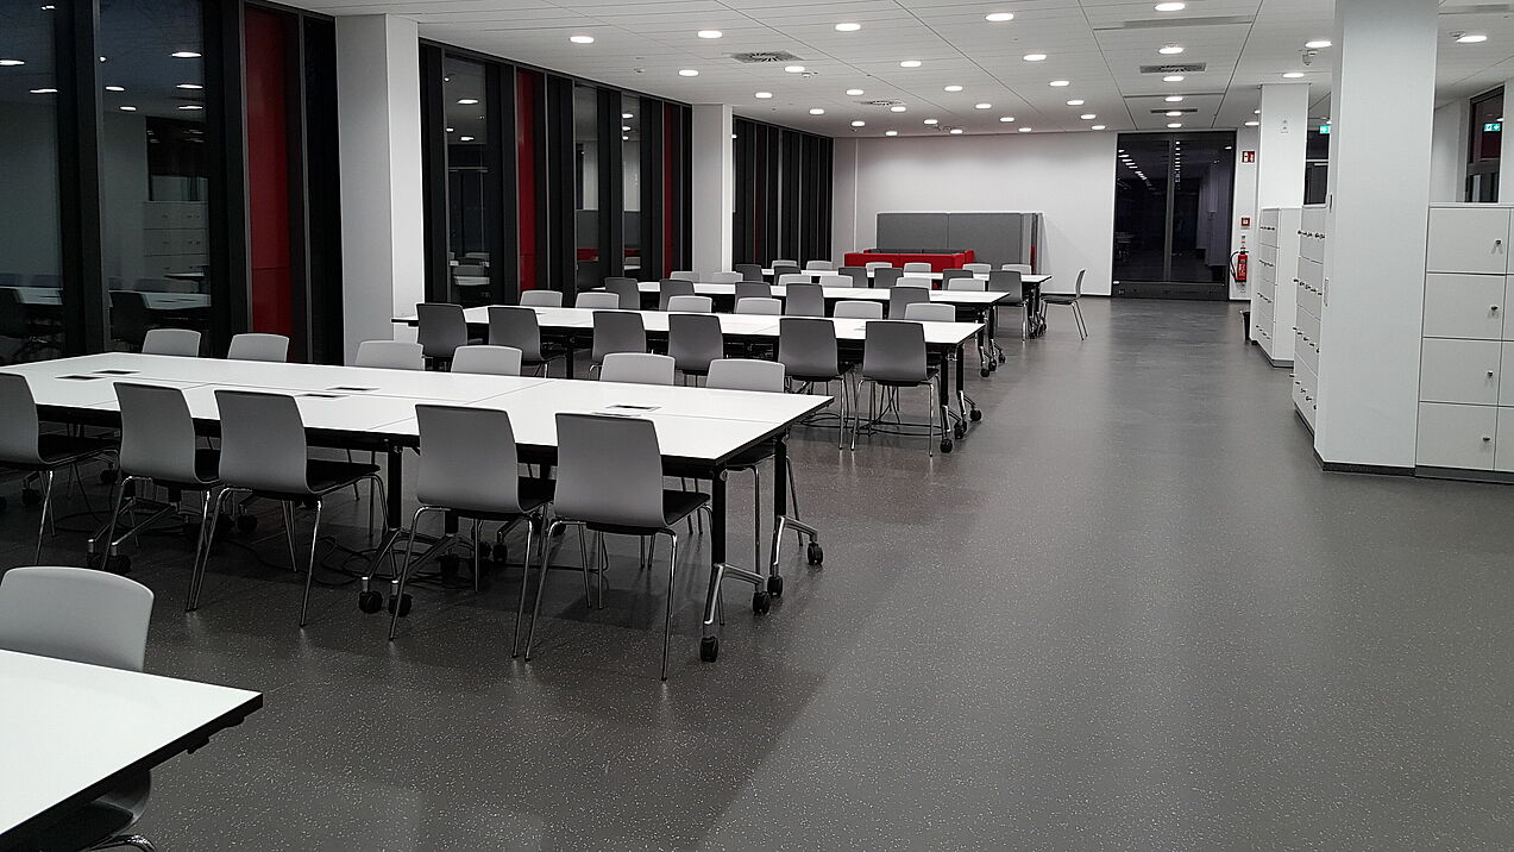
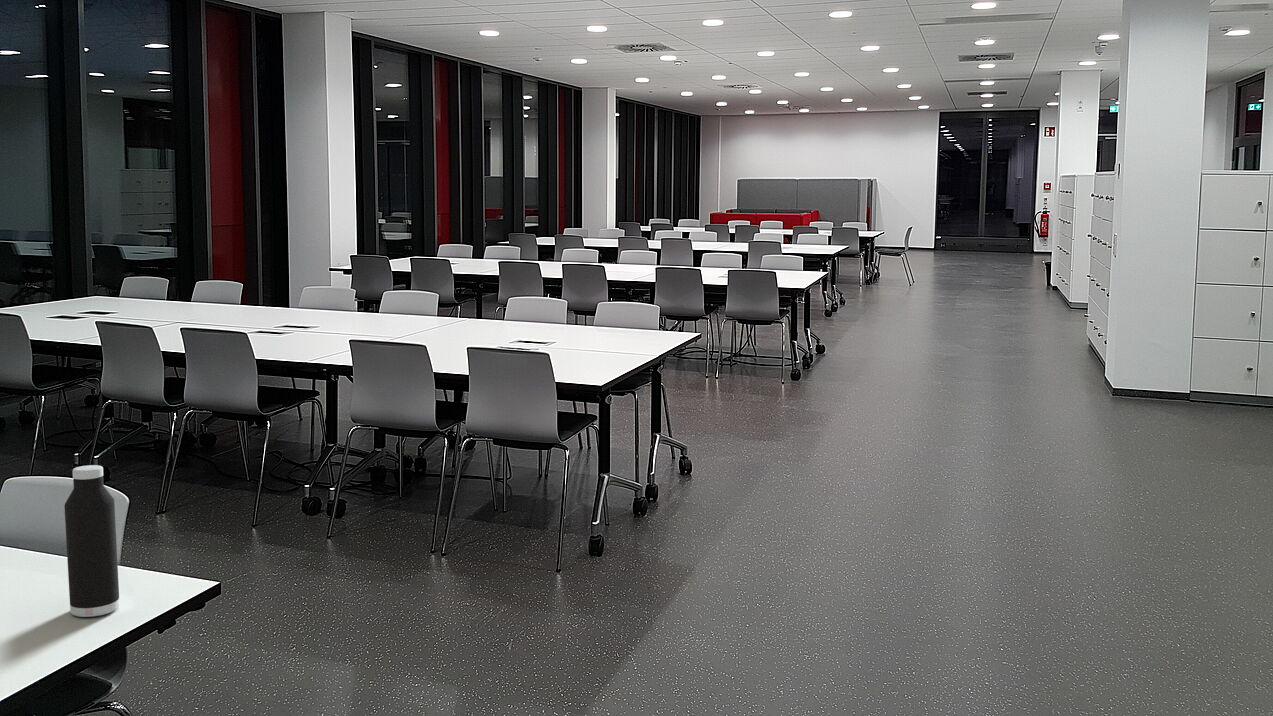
+ water bottle [63,464,121,618]
